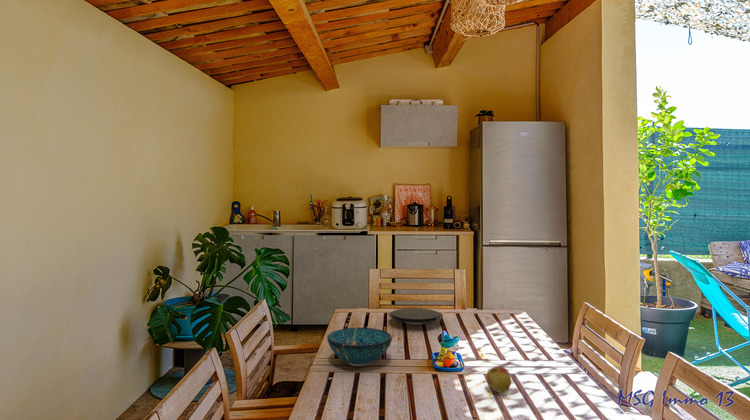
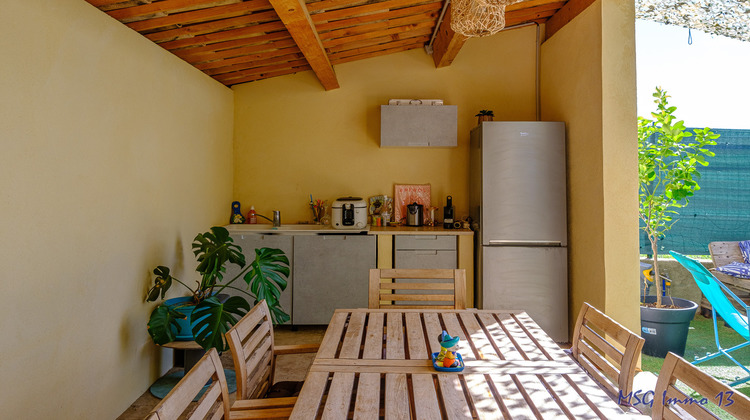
- decorative bowl [326,327,393,367]
- plate [387,307,444,326]
- apple [485,365,512,394]
